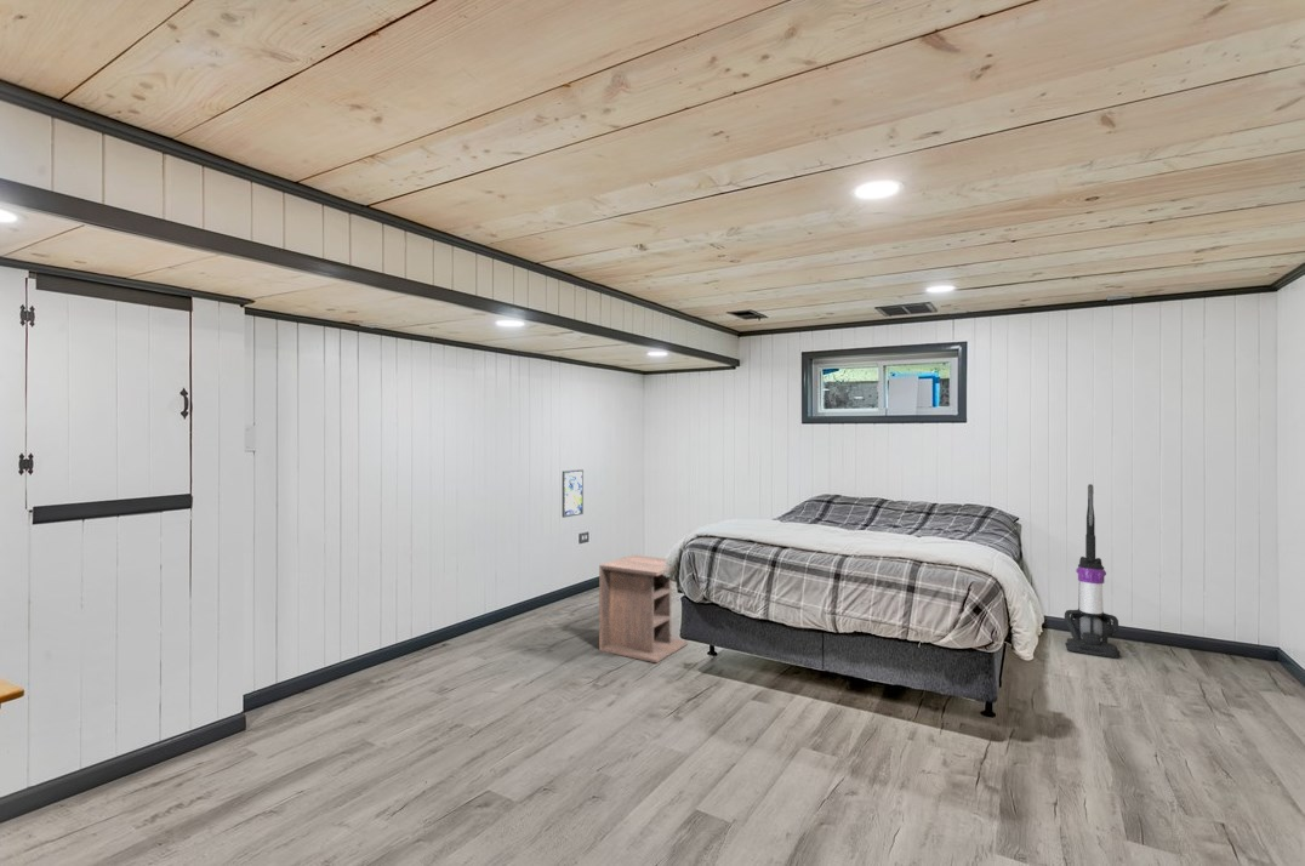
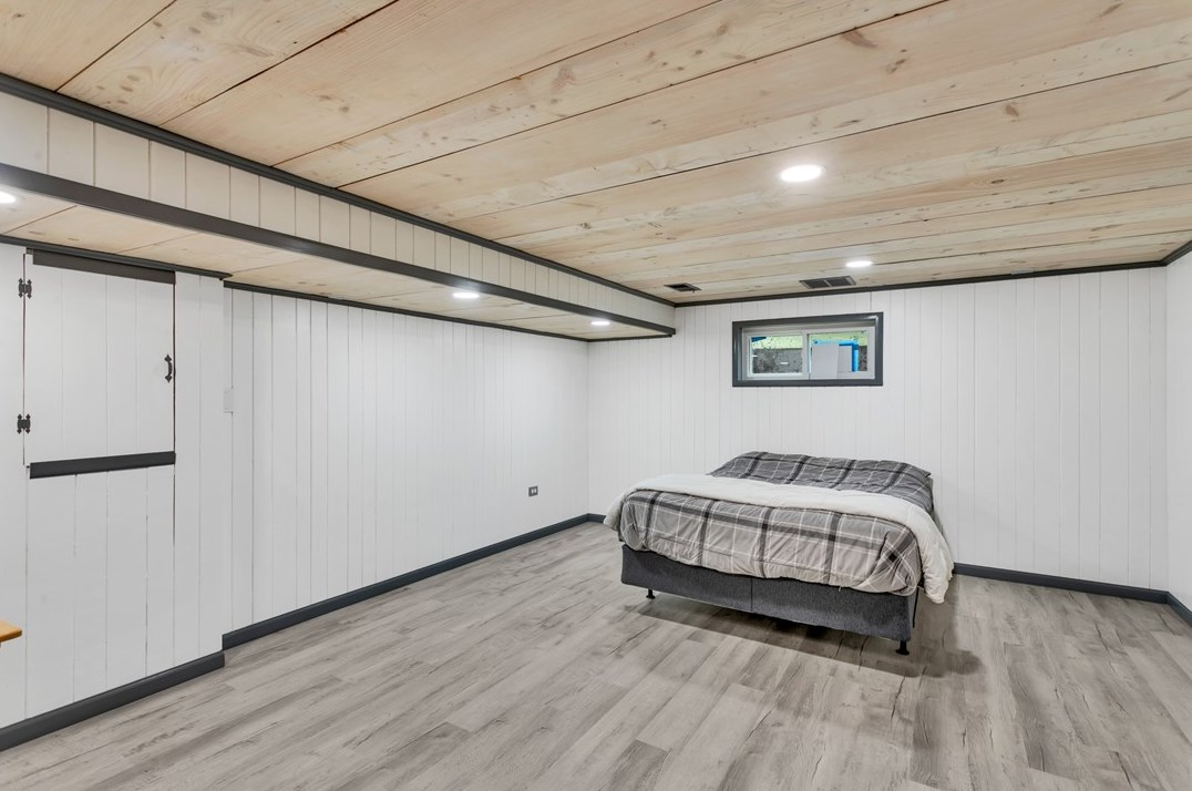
- vacuum cleaner [1064,483,1122,660]
- nightstand [598,553,689,665]
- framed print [562,468,585,519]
